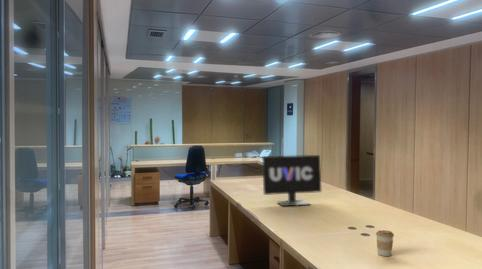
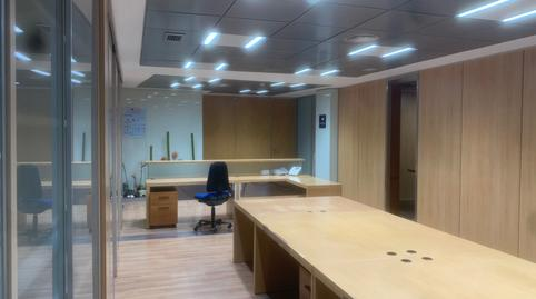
- monitor [261,154,323,207]
- coffee cup [375,229,395,257]
